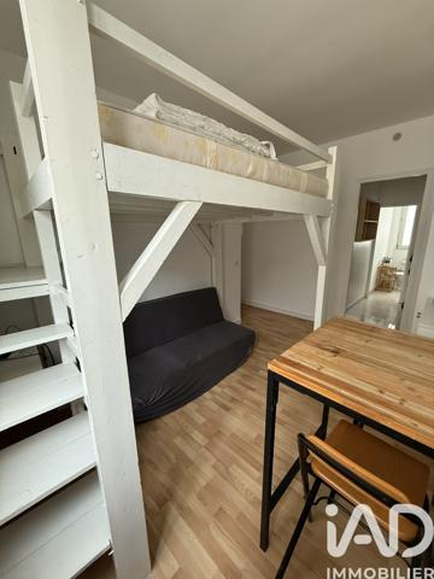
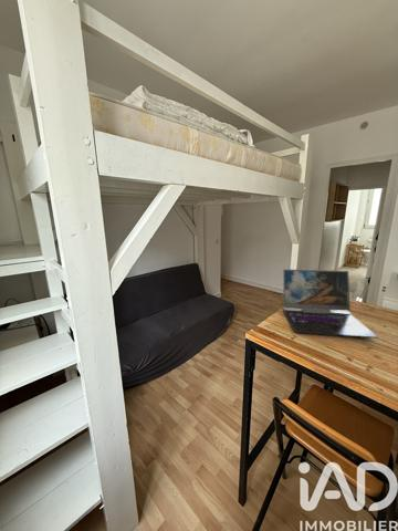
+ laptop [282,268,379,339]
